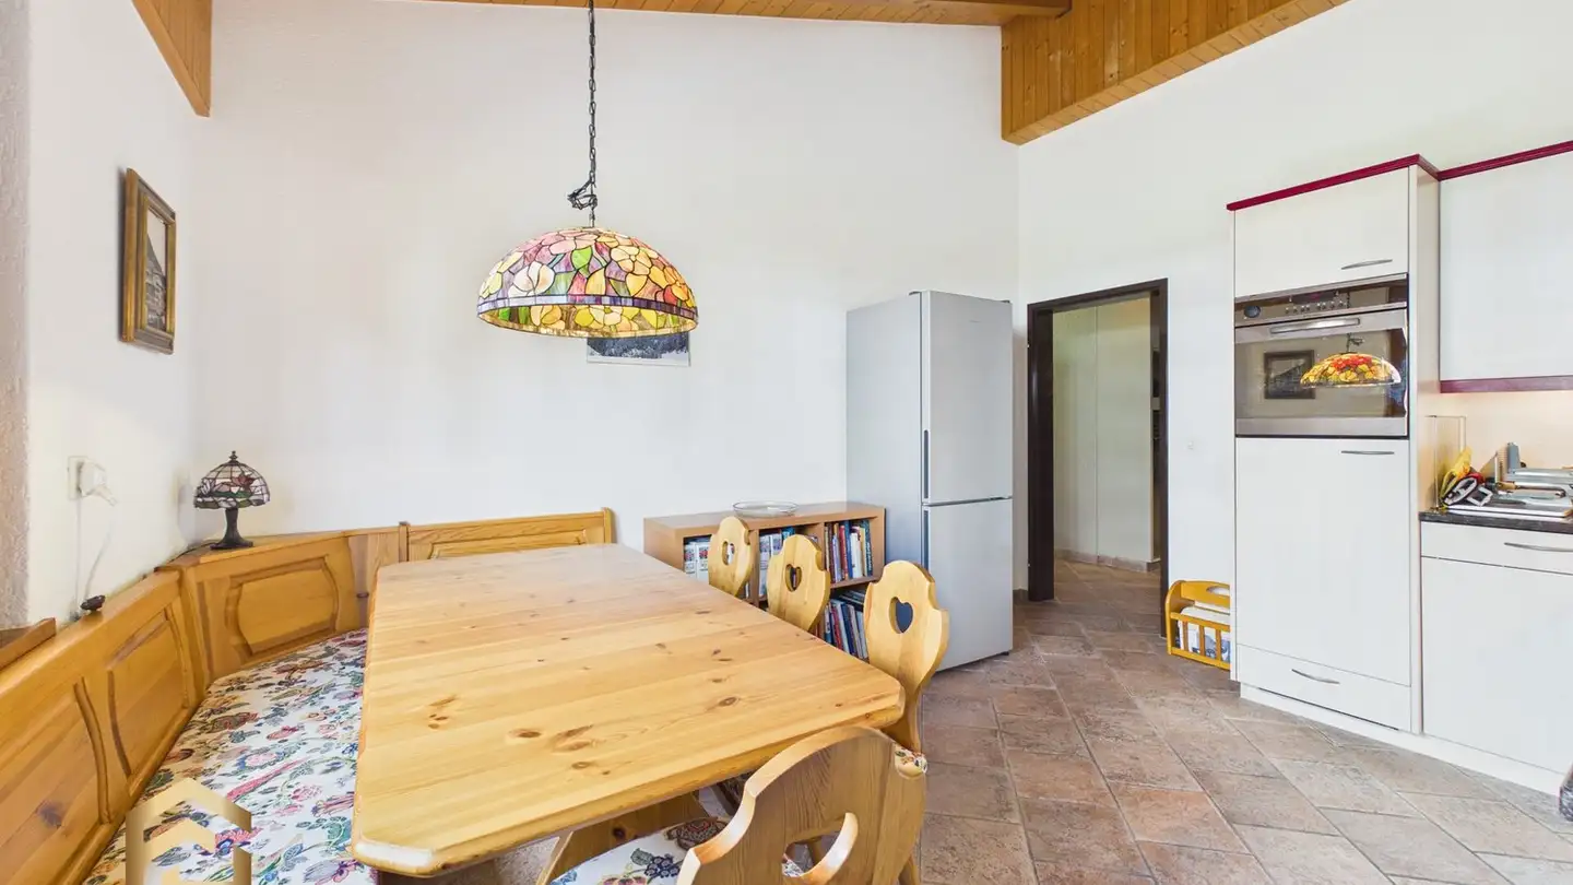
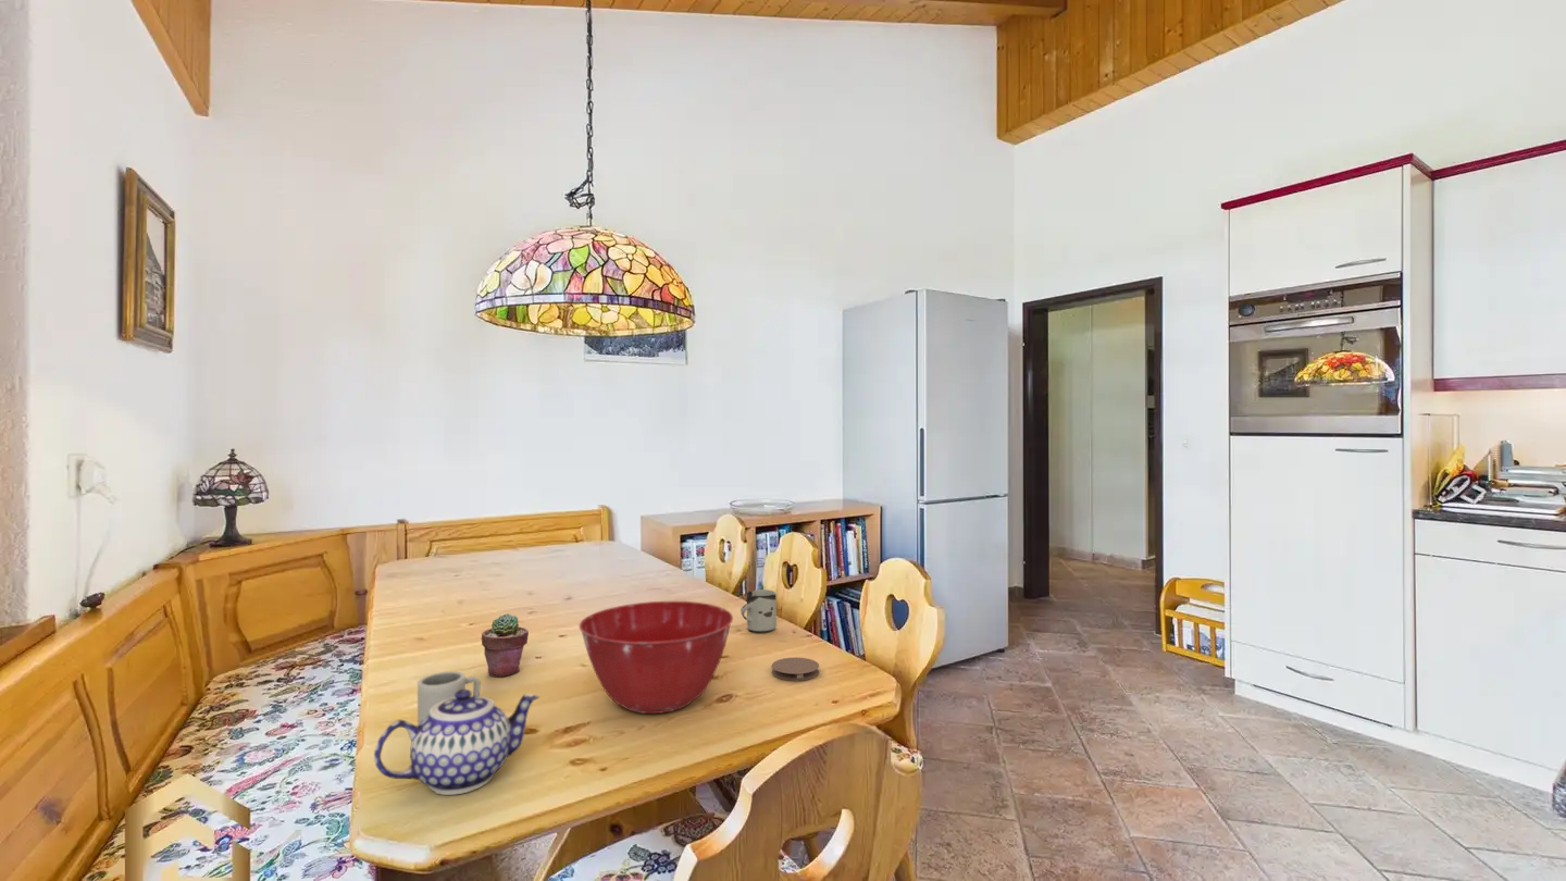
+ mixing bowl [579,600,734,715]
+ potted succulent [481,612,530,678]
+ coaster [771,656,820,682]
+ cup [739,588,778,634]
+ teapot [373,688,540,796]
+ cup [417,670,482,727]
